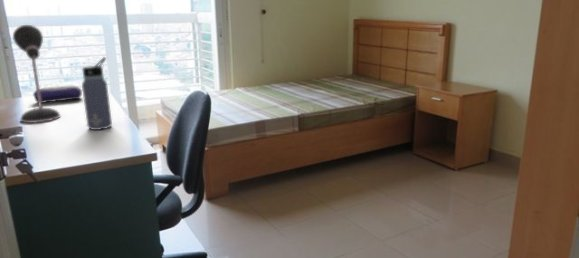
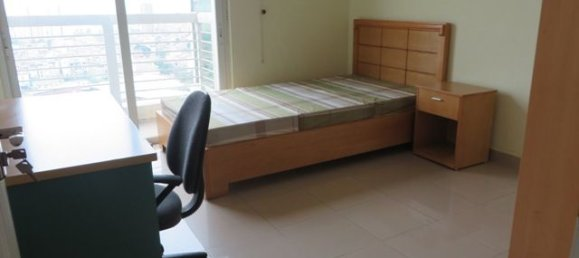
- desk lamp [12,24,61,124]
- pencil case [32,84,83,104]
- water bottle [81,56,113,131]
